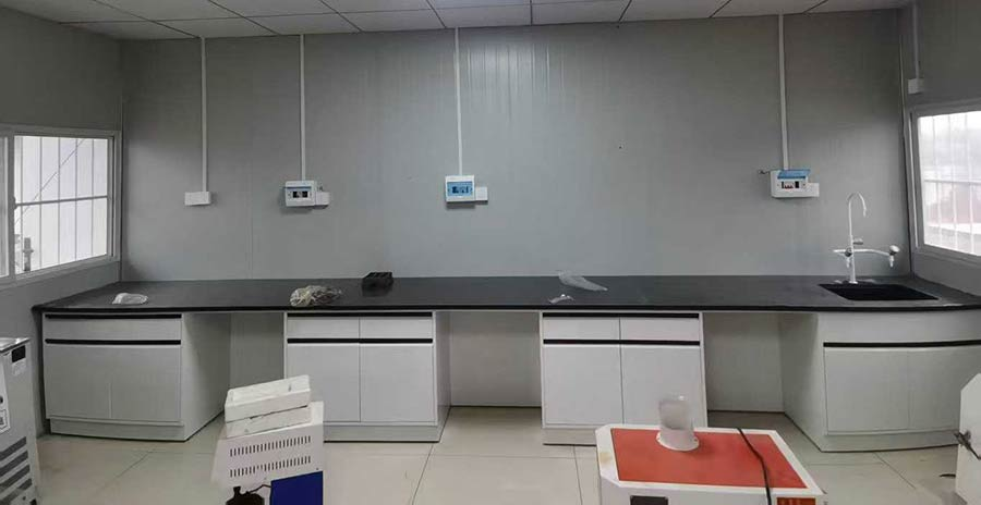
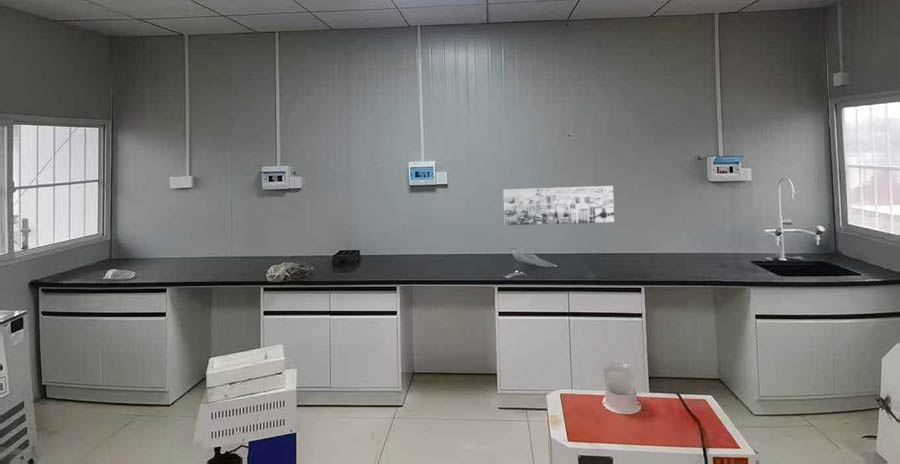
+ wall art [503,185,615,226]
